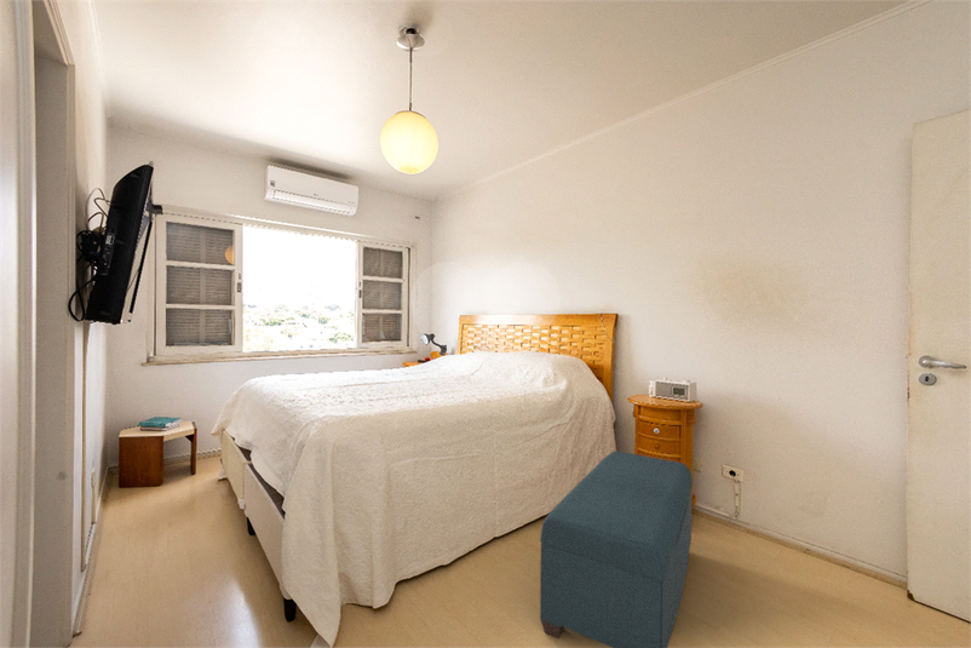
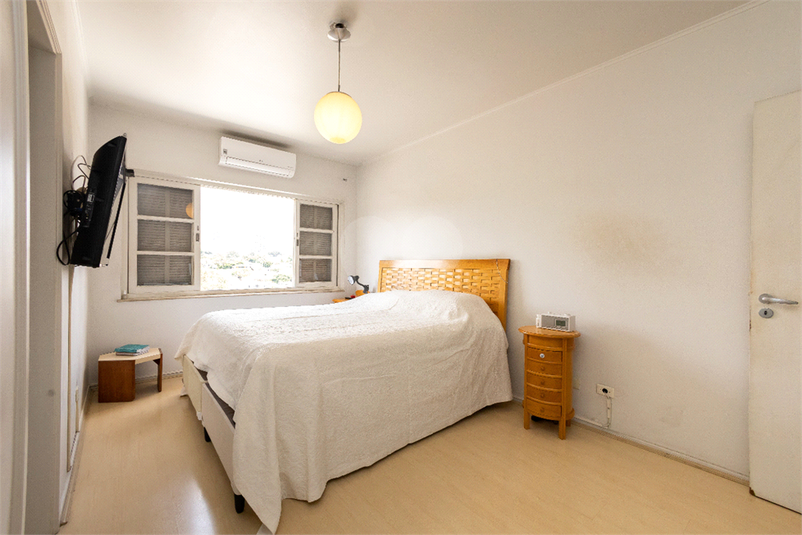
- bench [539,449,694,648]
